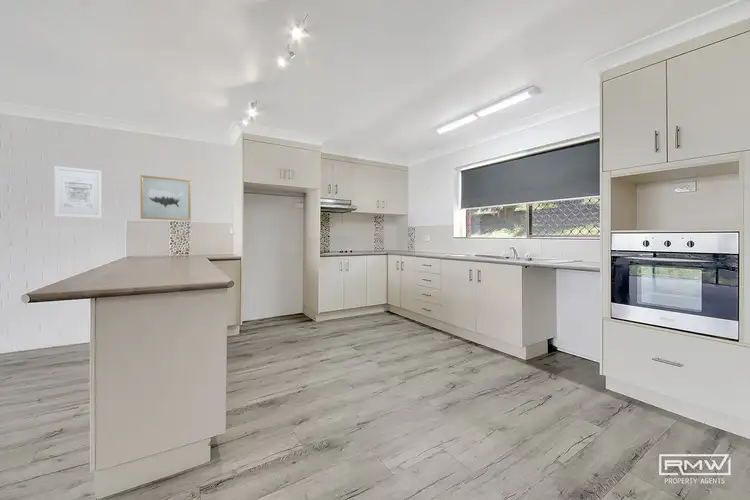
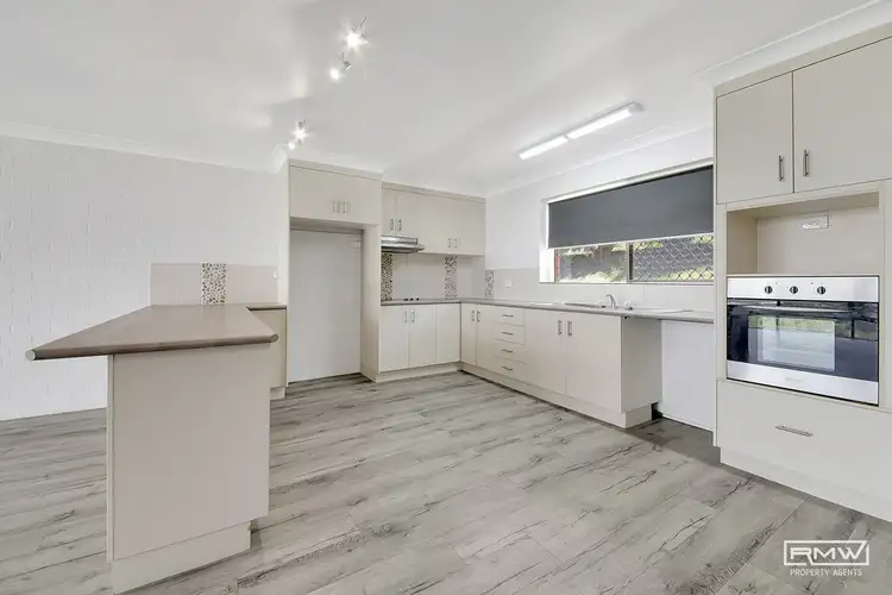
- wall art [139,174,192,222]
- wall art [53,165,103,219]
